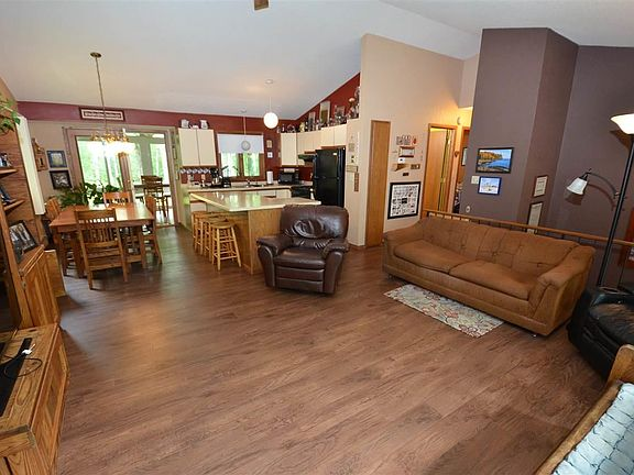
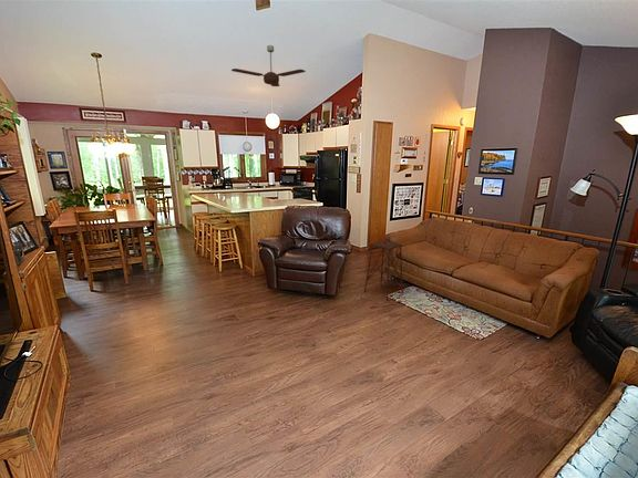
+ side table [363,239,404,302]
+ ceiling fan [230,44,307,87]
